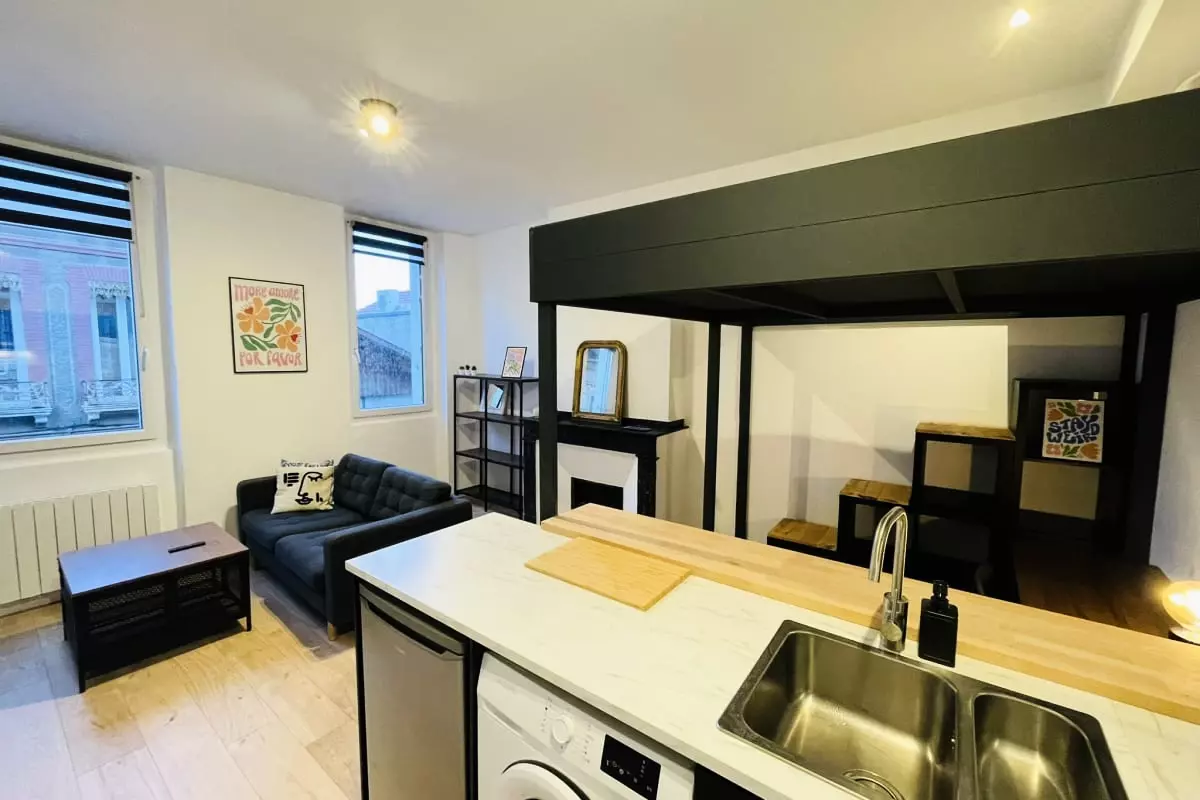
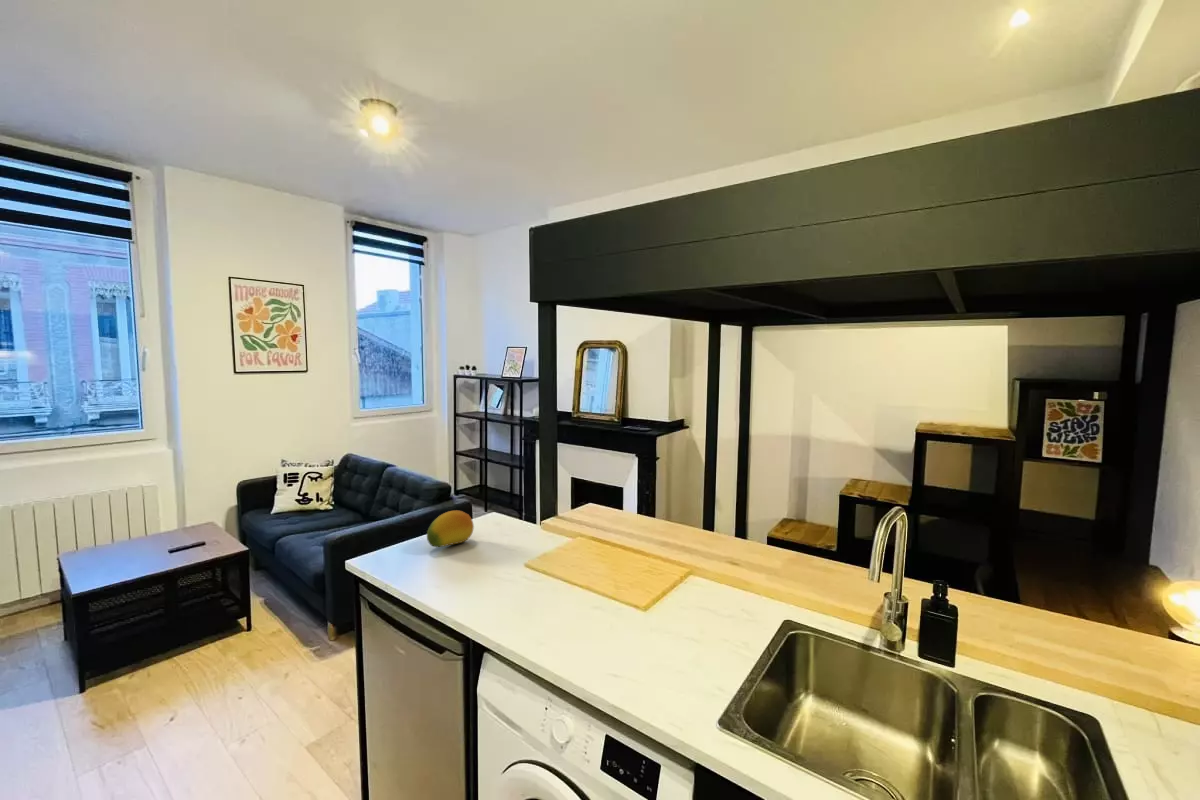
+ fruit [426,509,475,548]
